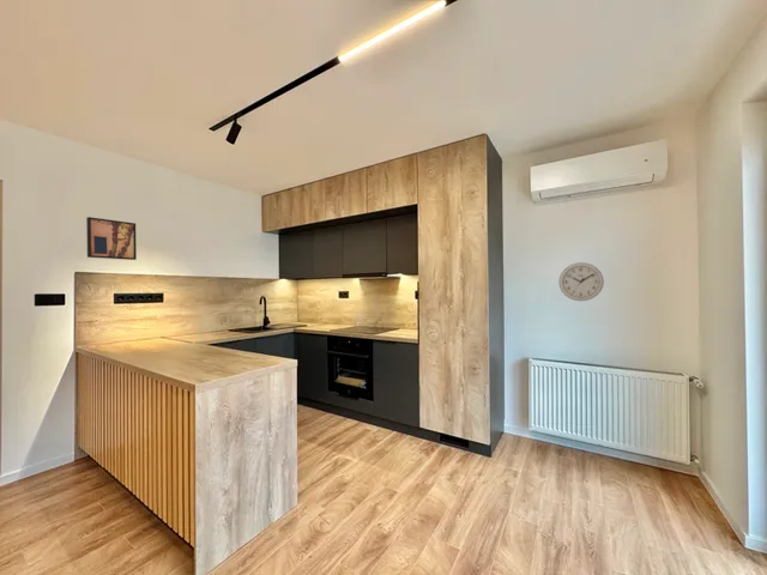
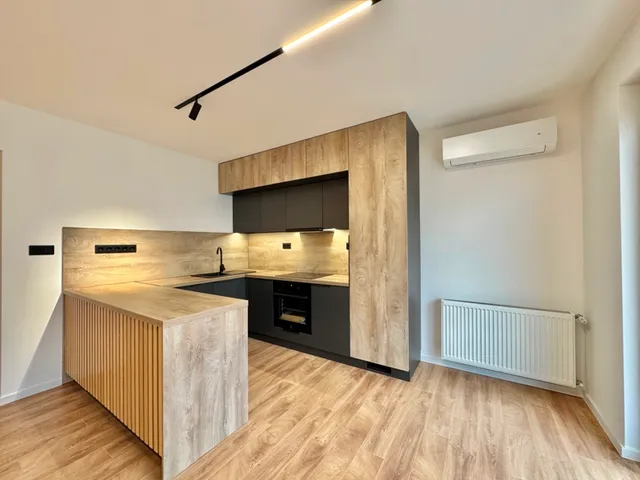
- wall clock [557,261,605,302]
- wall art [85,216,138,261]
